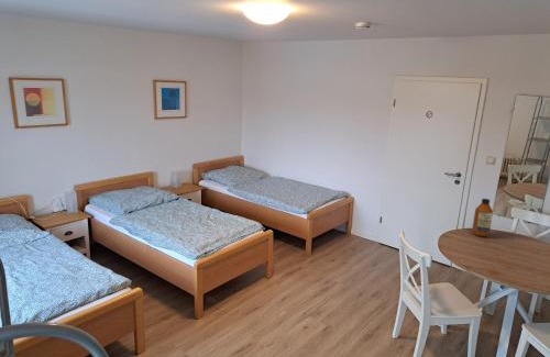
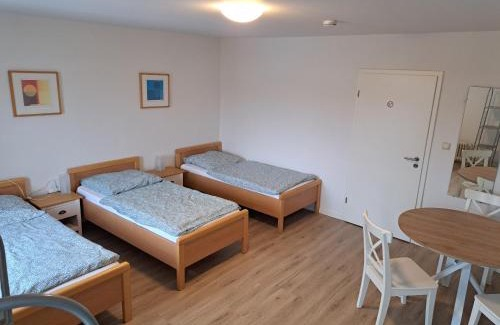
- bottle [472,198,494,237]
